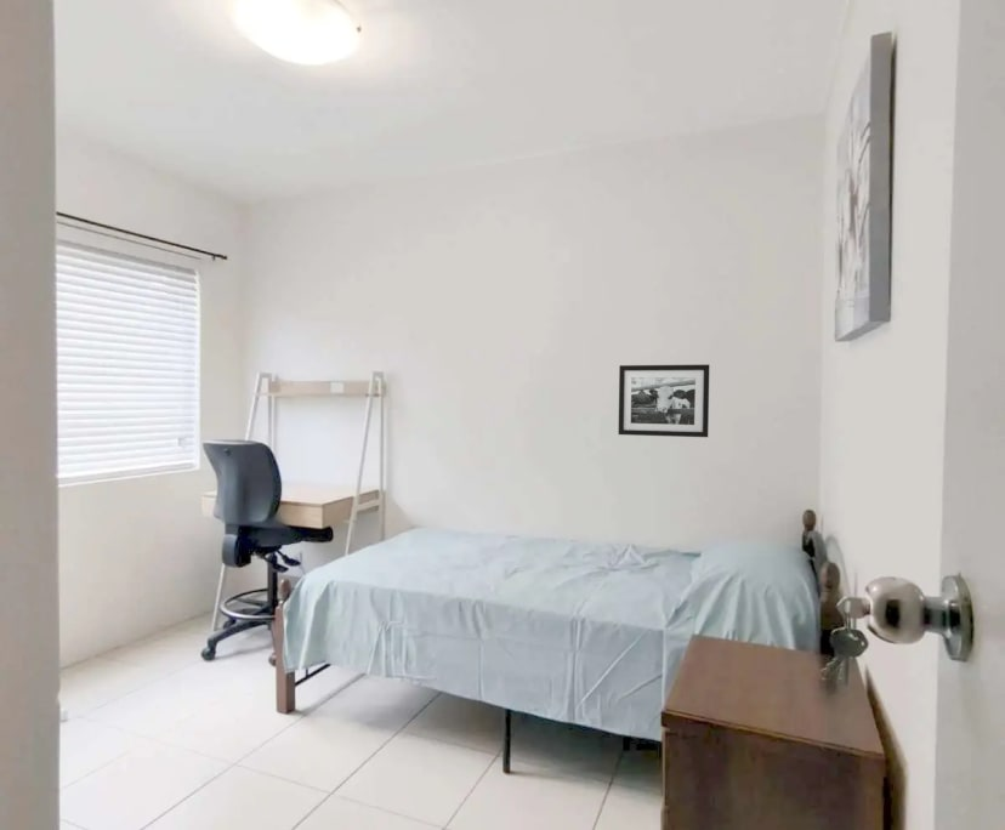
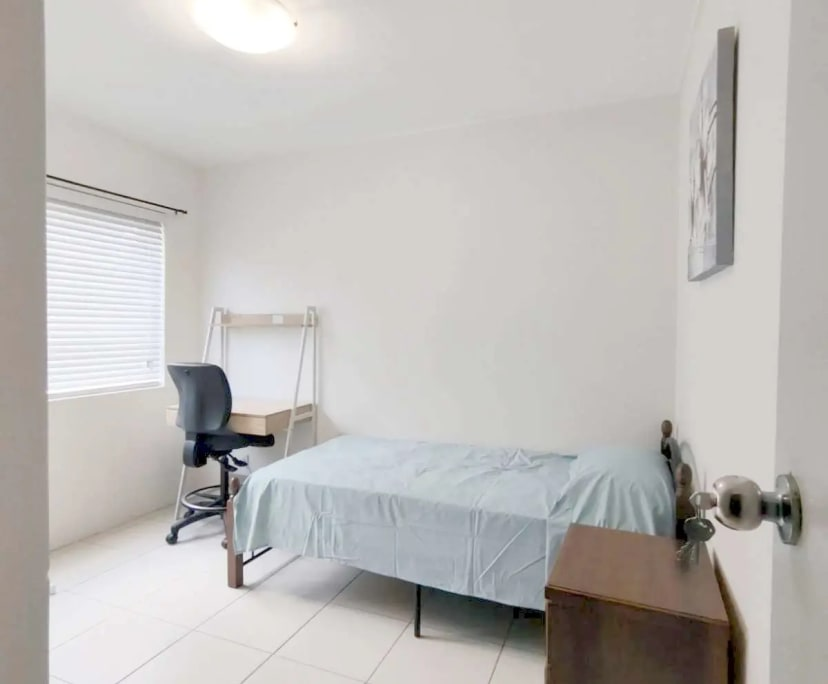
- picture frame [618,363,710,438]
